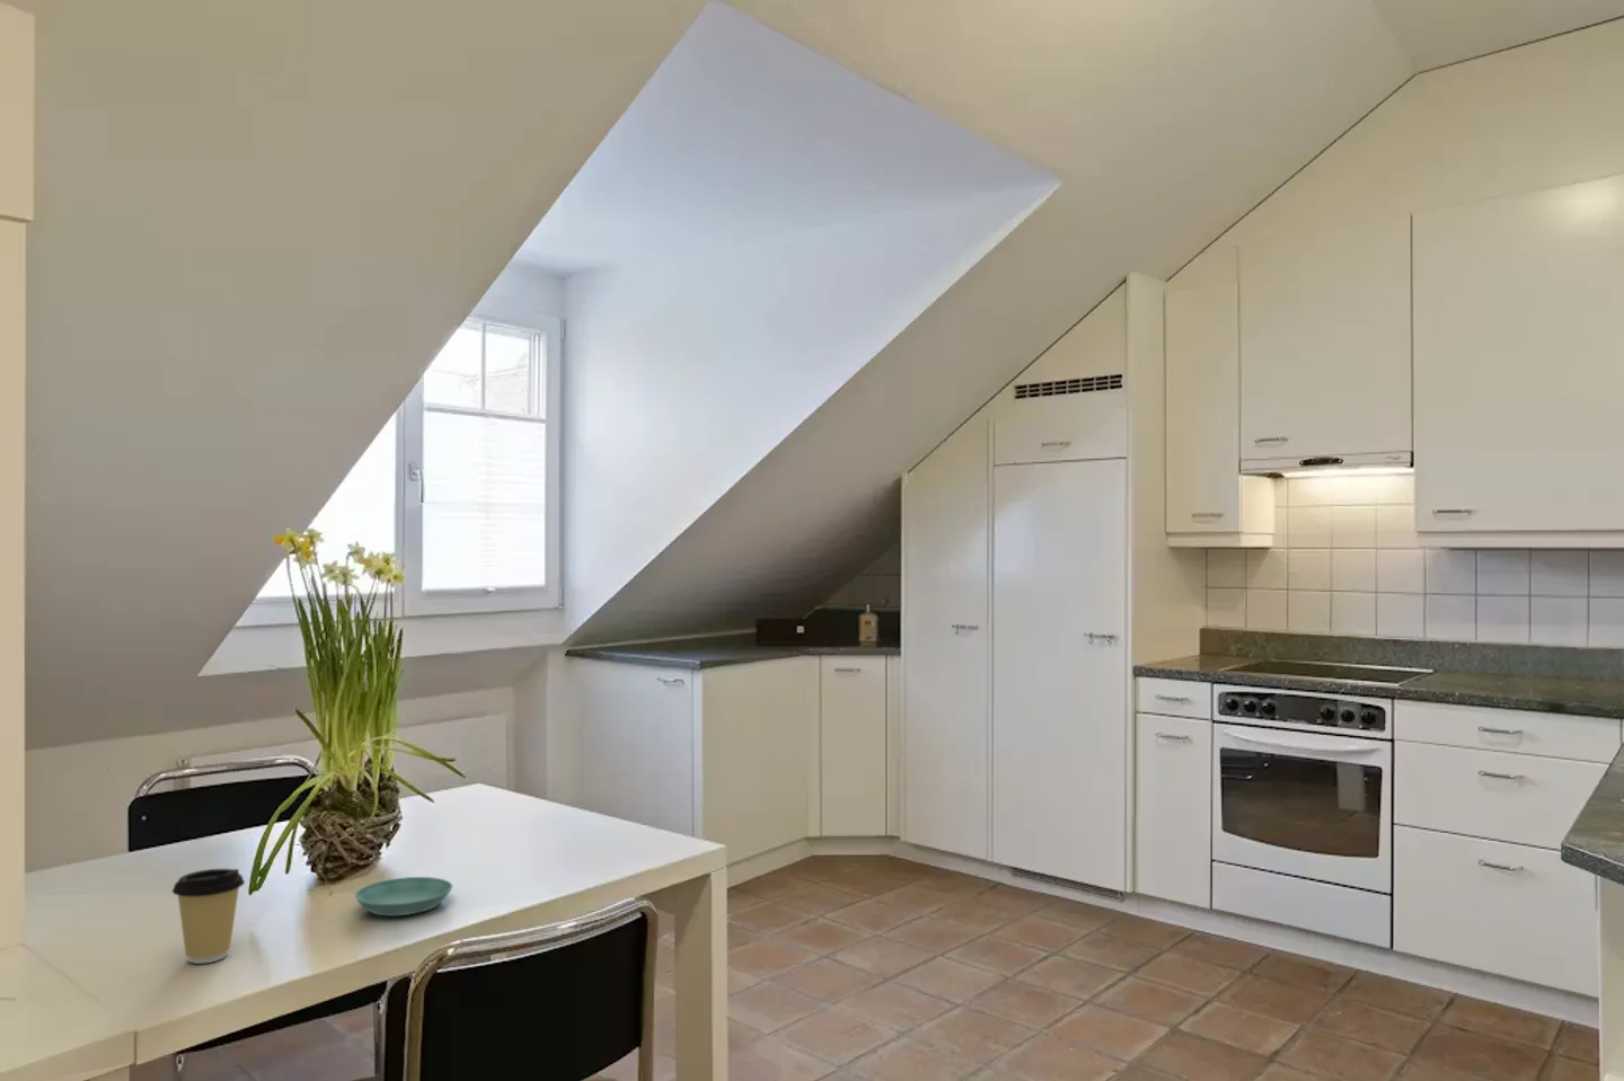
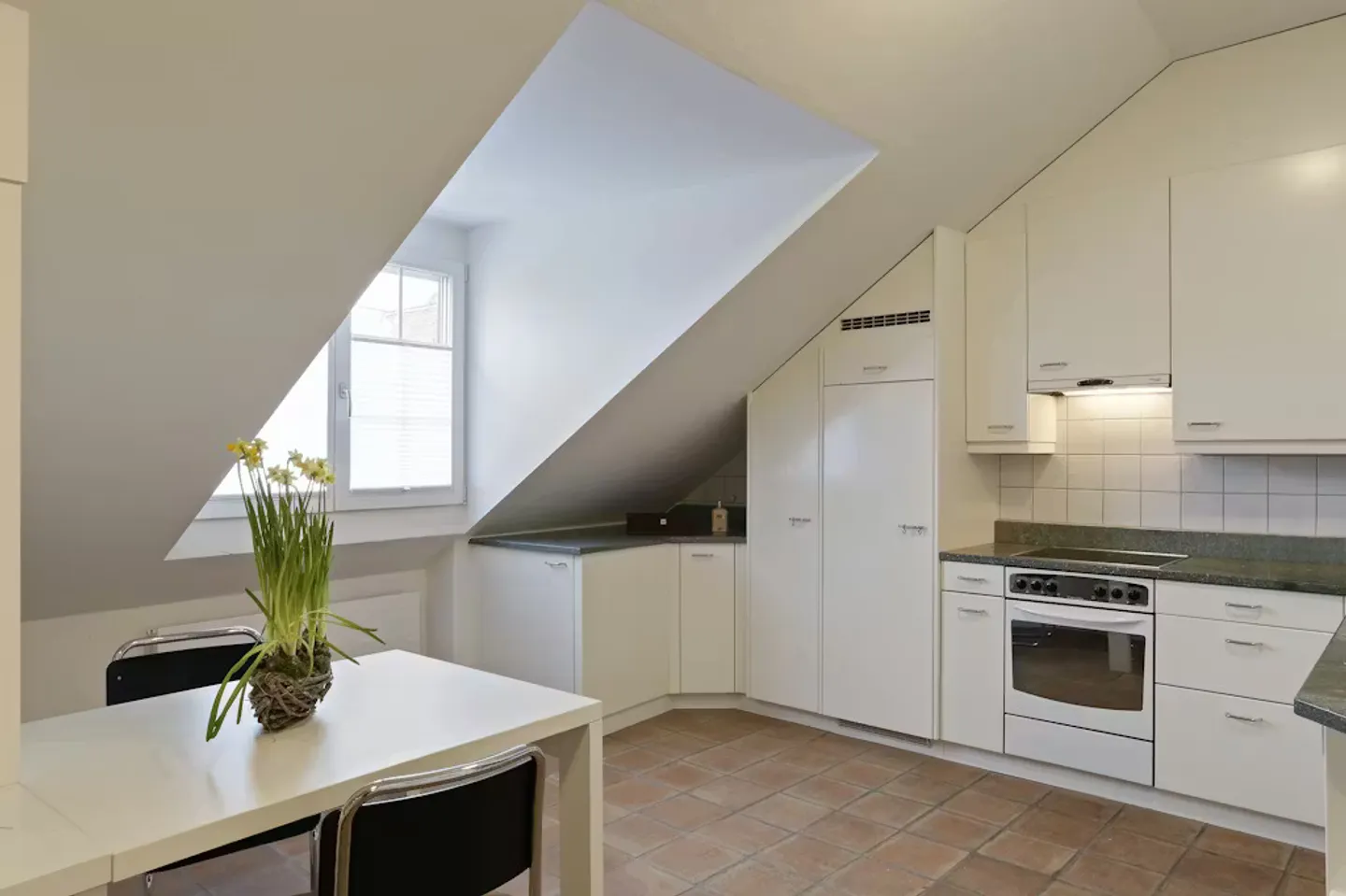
- saucer [355,876,454,918]
- coffee cup [171,867,246,965]
